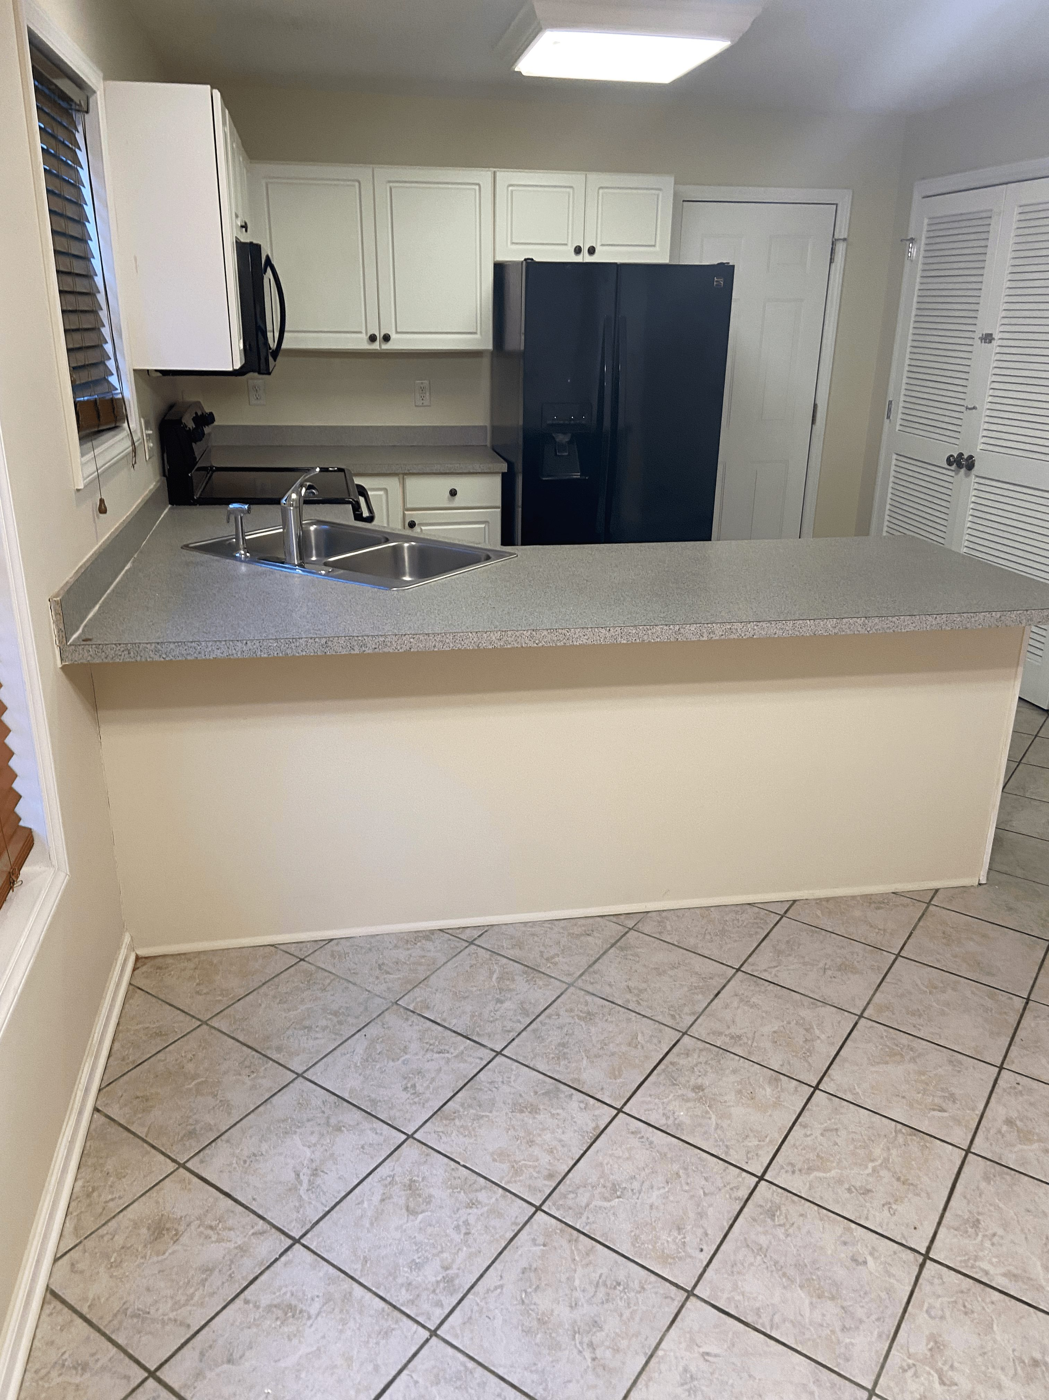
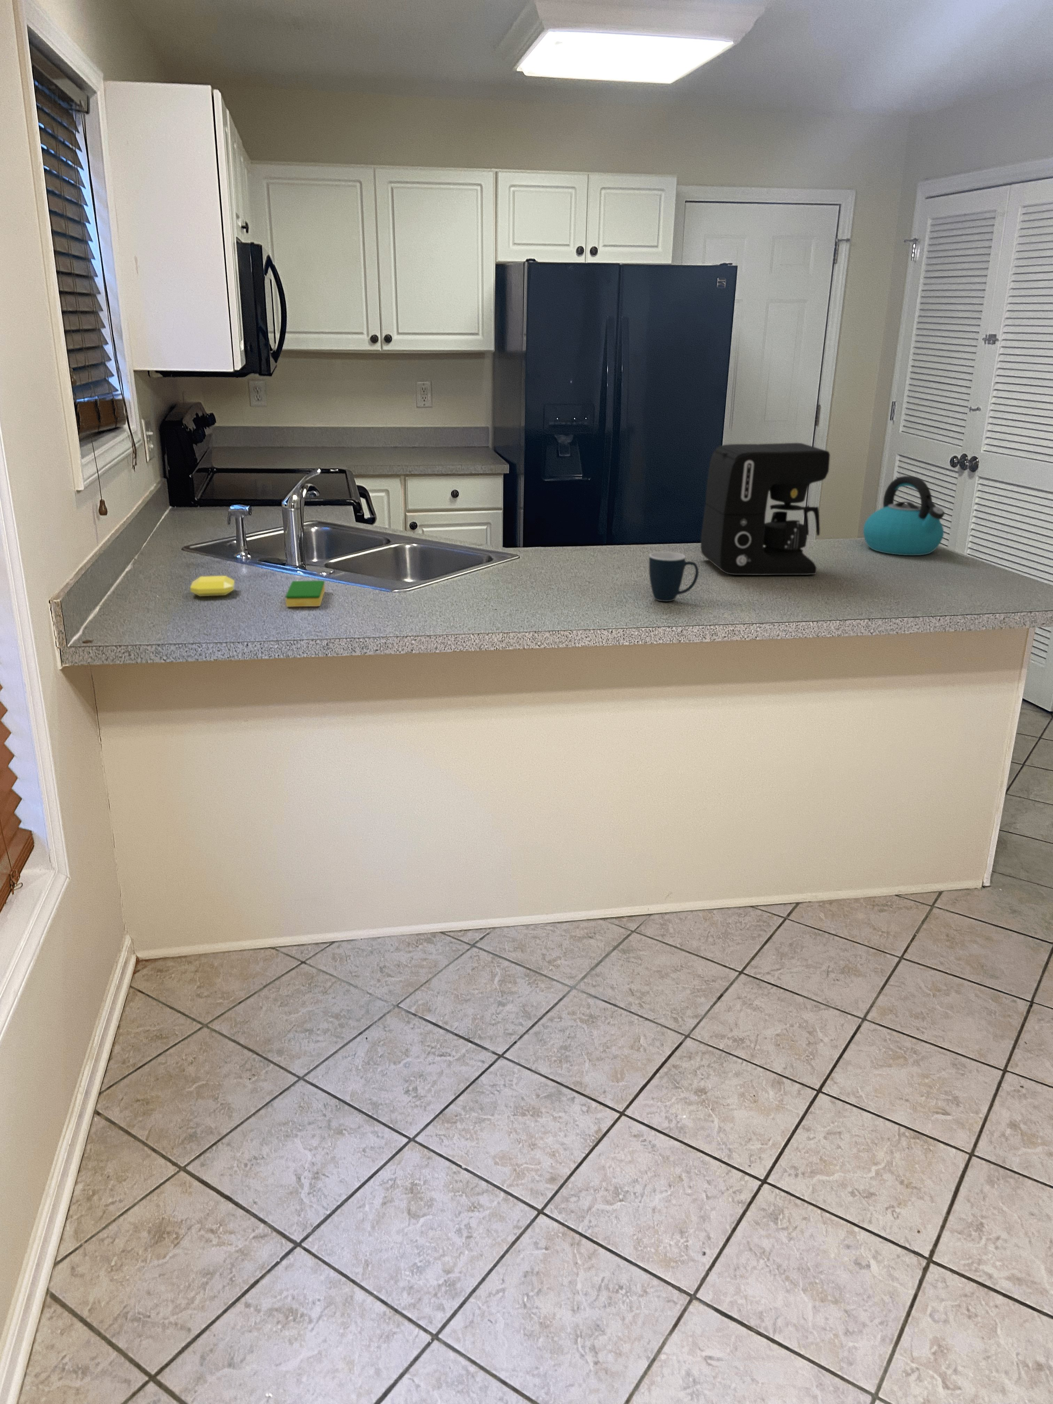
+ dish sponge [285,580,325,607]
+ mug [648,552,699,601]
+ coffee maker [700,442,831,576]
+ kettle [863,475,945,556]
+ soap bar [190,575,236,597]
